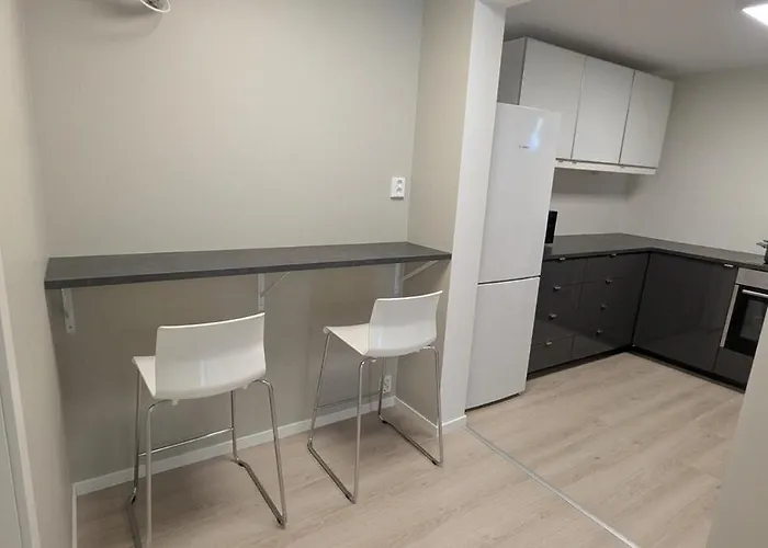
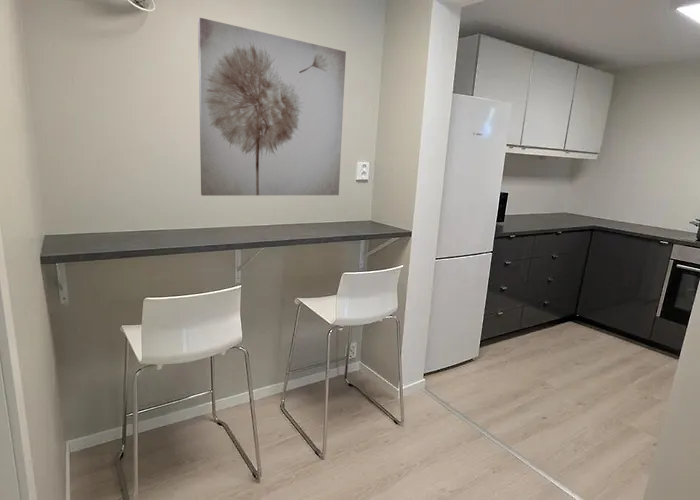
+ wall art [197,17,347,197]
